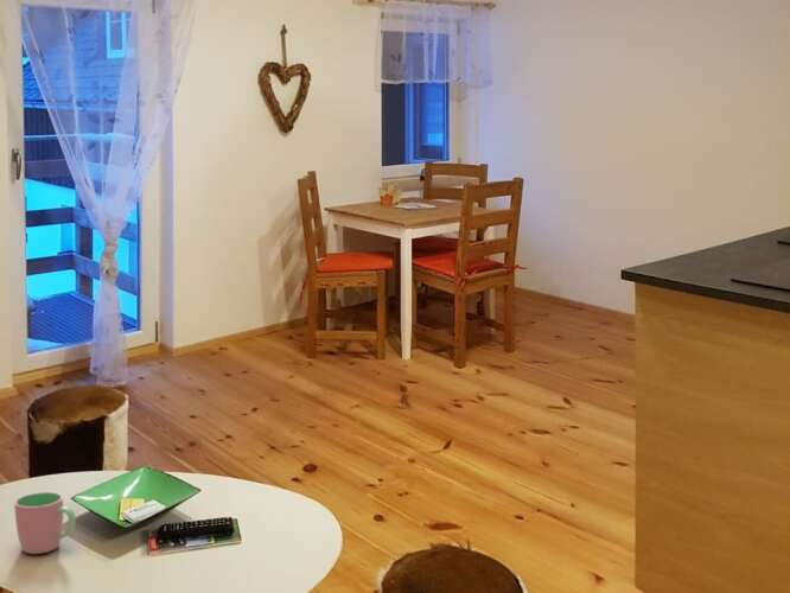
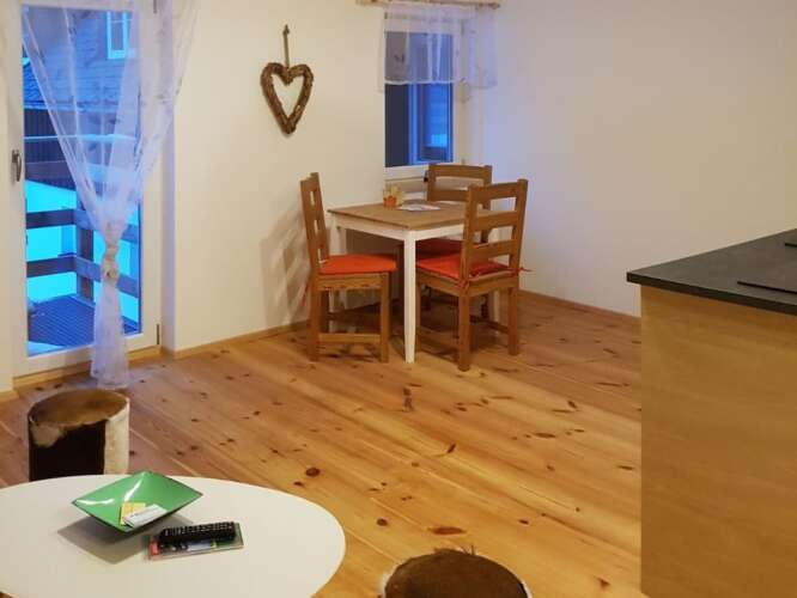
- cup [13,491,77,555]
